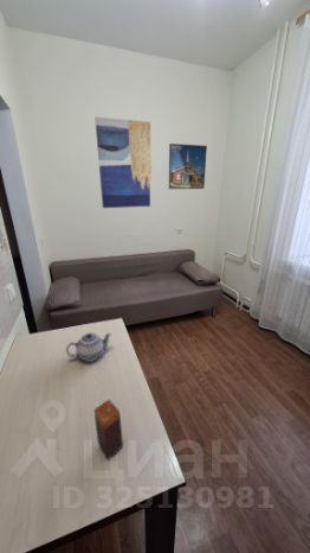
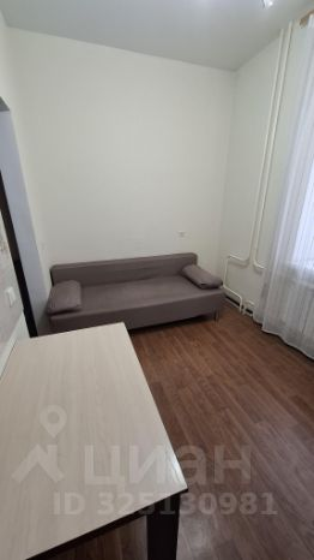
- candle [93,399,124,460]
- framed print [168,142,208,190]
- wall art [93,116,153,209]
- teapot [65,332,112,363]
